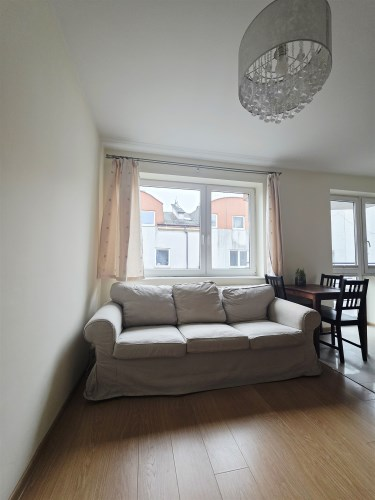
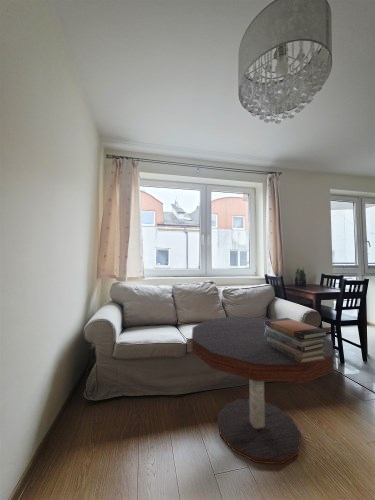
+ coffee table [191,316,335,465]
+ book stack [265,317,329,363]
